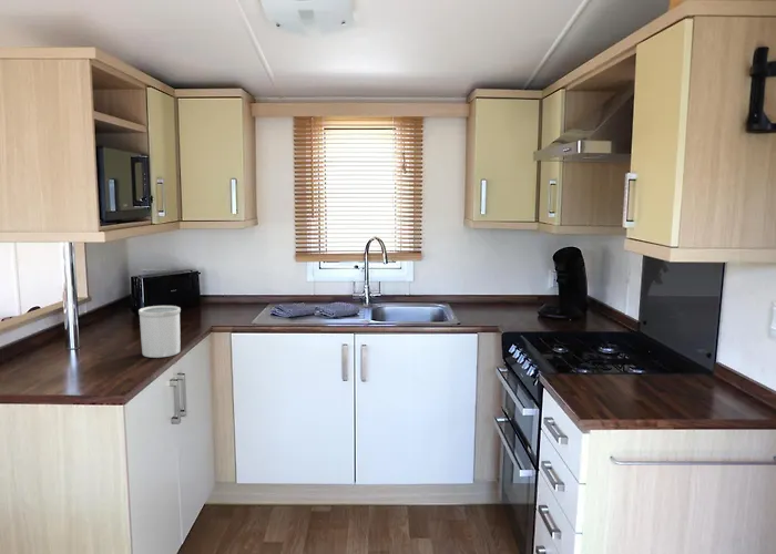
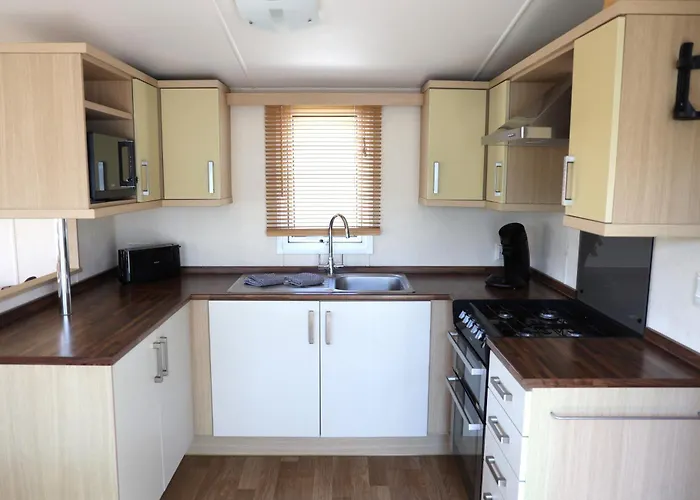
- utensil holder [137,305,182,359]
